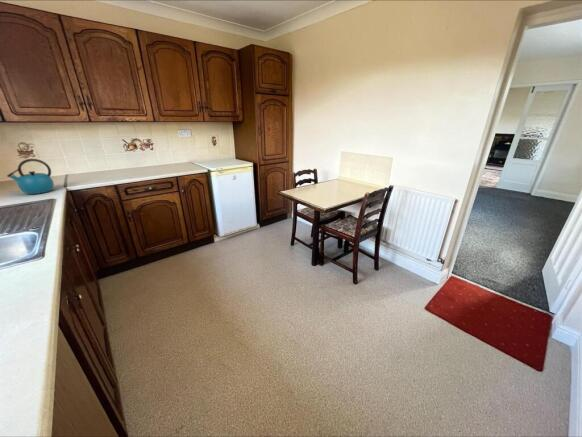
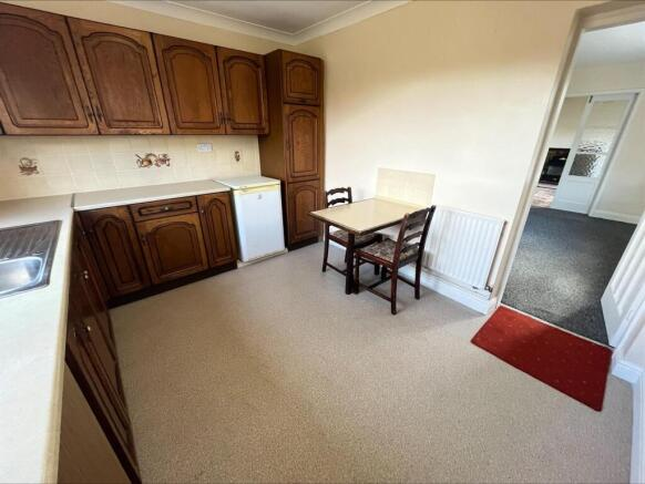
- kettle [6,158,55,195]
